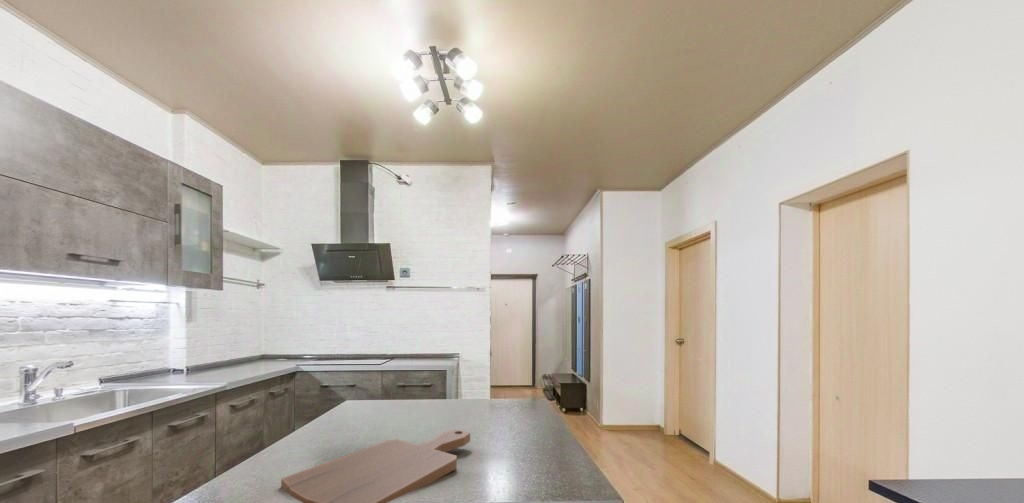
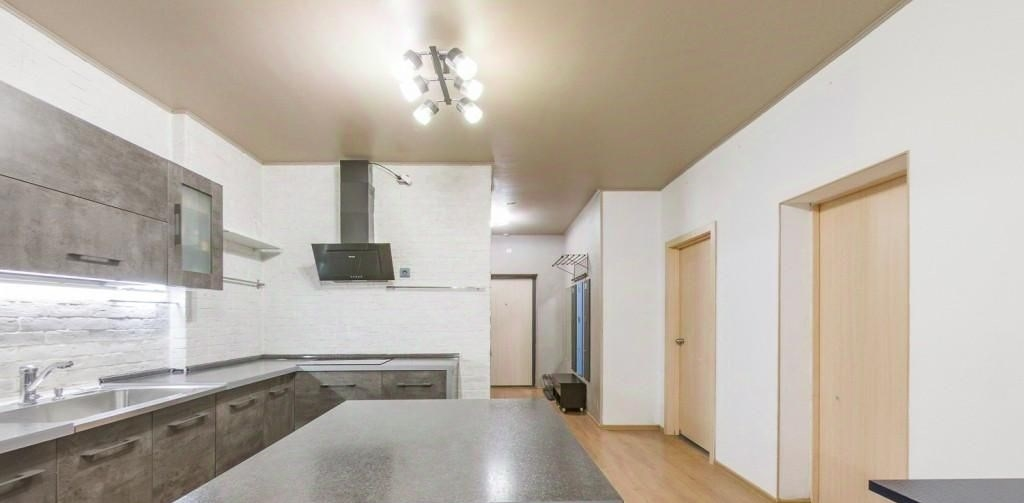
- cutting board [280,428,471,503]
